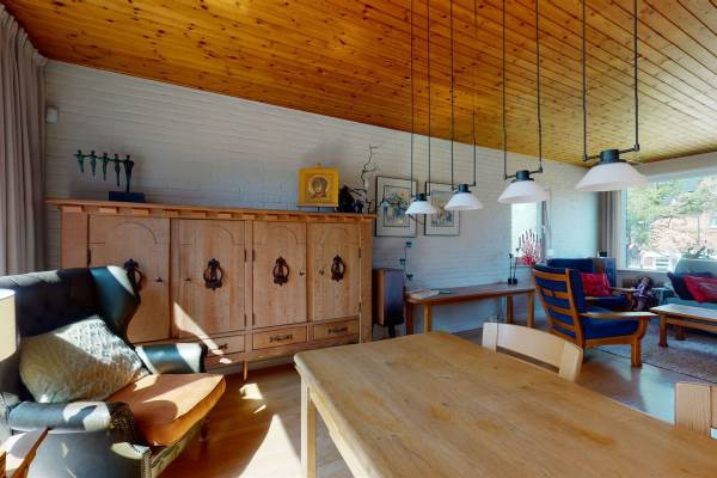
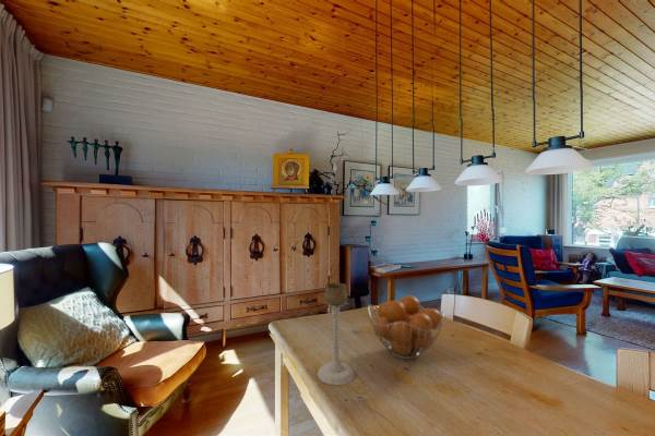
+ candle holder [317,281,355,387]
+ fruit basket [367,294,445,360]
